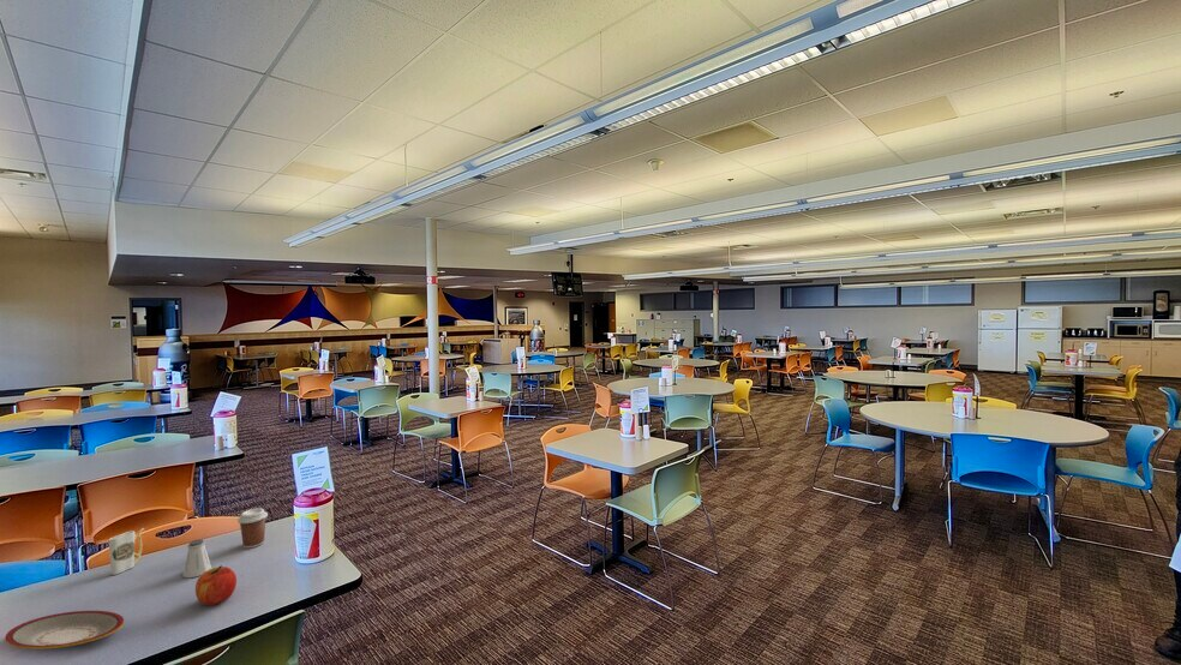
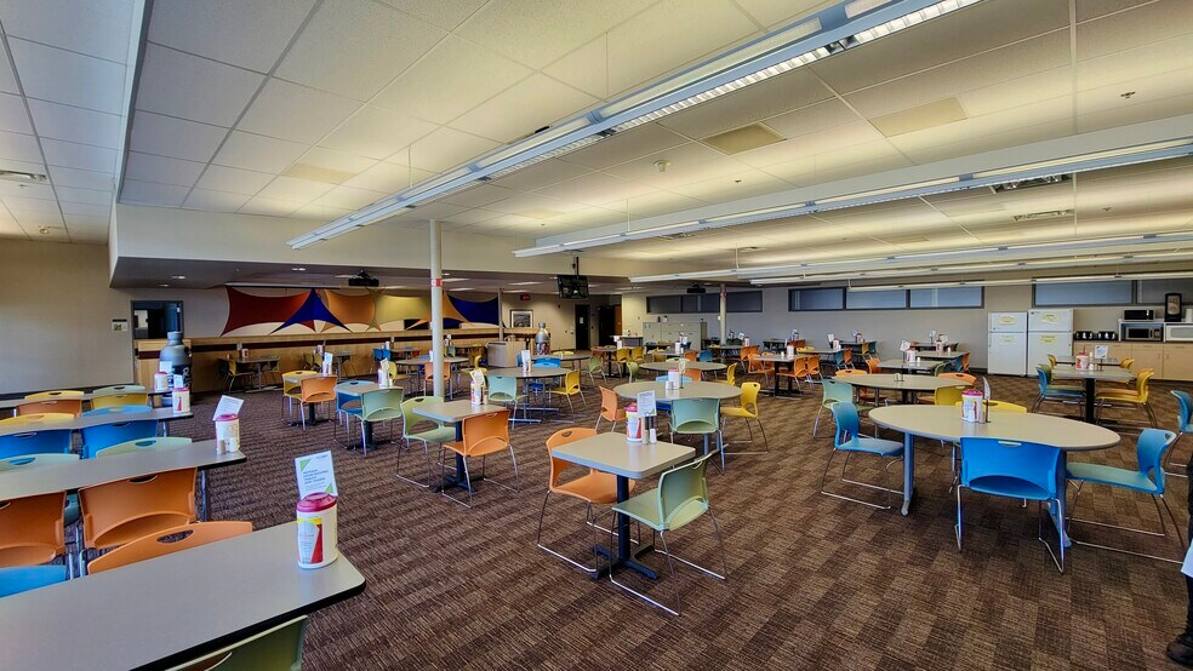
- plate [4,610,125,651]
- coffee cup [236,508,269,550]
- saltshaker [181,538,212,579]
- apple [194,564,238,606]
- invalid cup [108,527,145,576]
